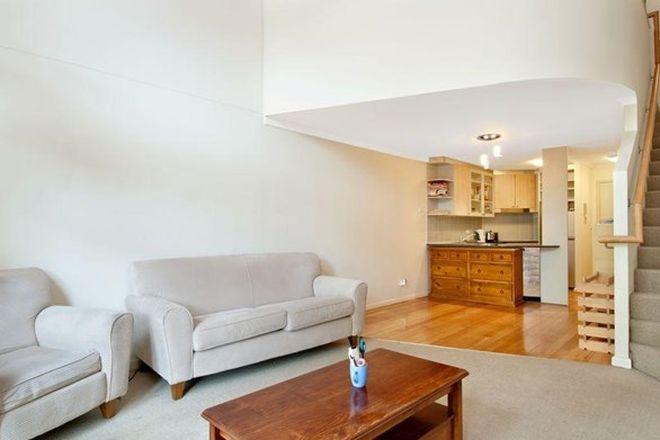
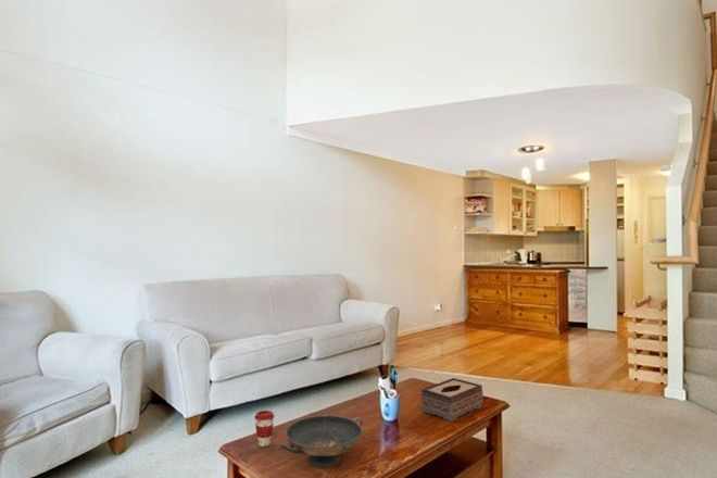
+ coffee cup [253,410,275,448]
+ tissue box [420,377,483,423]
+ decorative bowl [279,414,364,469]
